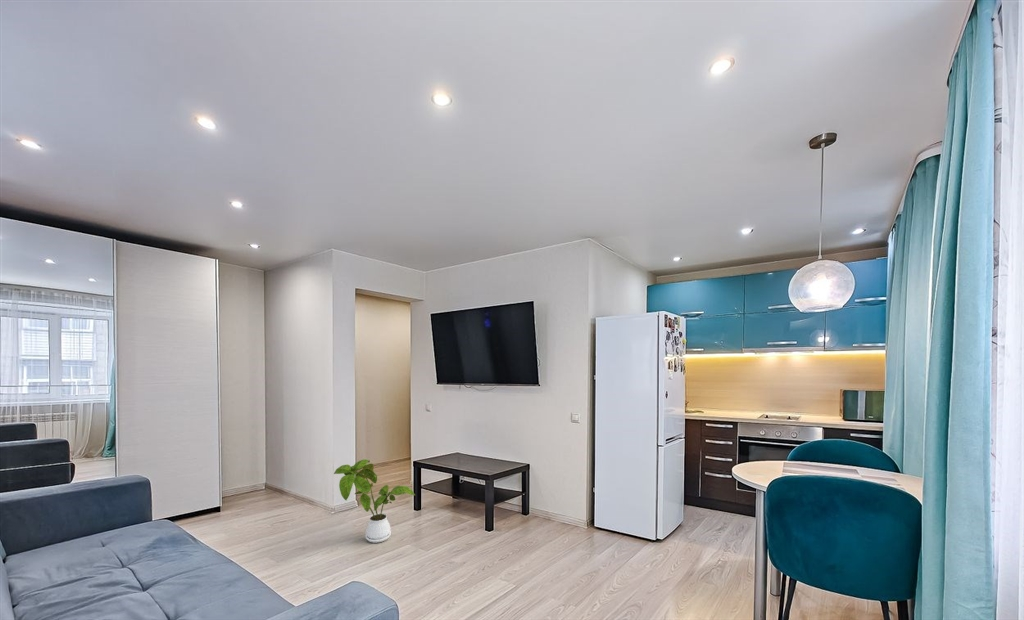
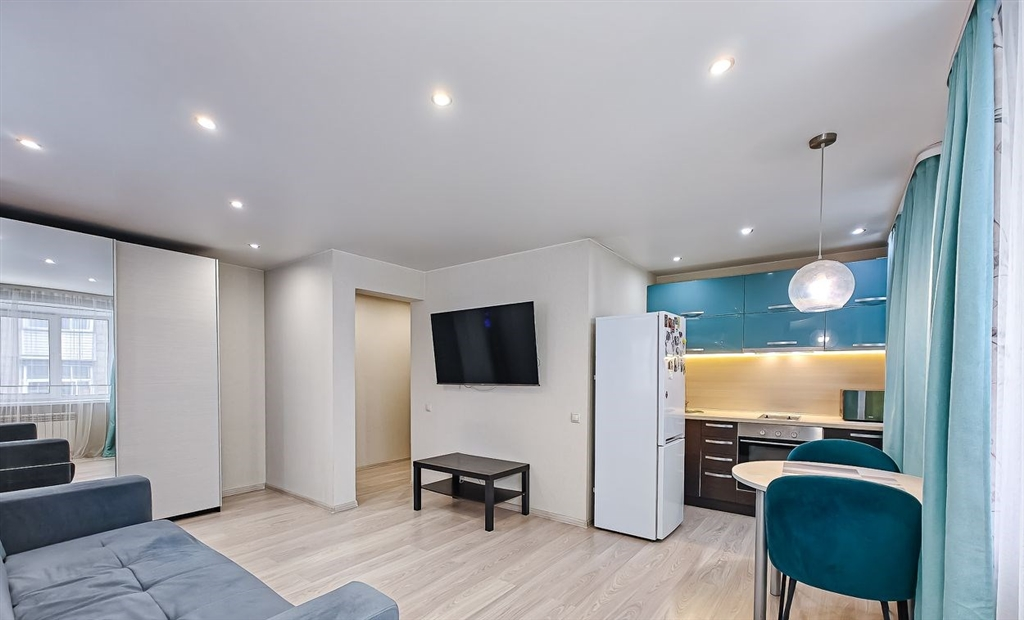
- house plant [333,458,416,544]
